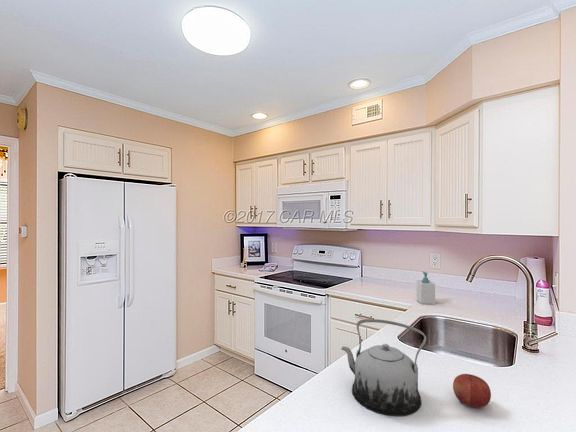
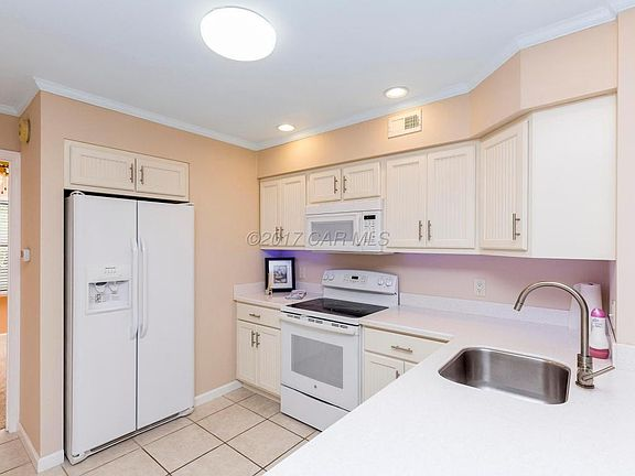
- soap bottle [415,270,436,305]
- teapot [340,318,427,417]
- fruit [452,373,492,409]
